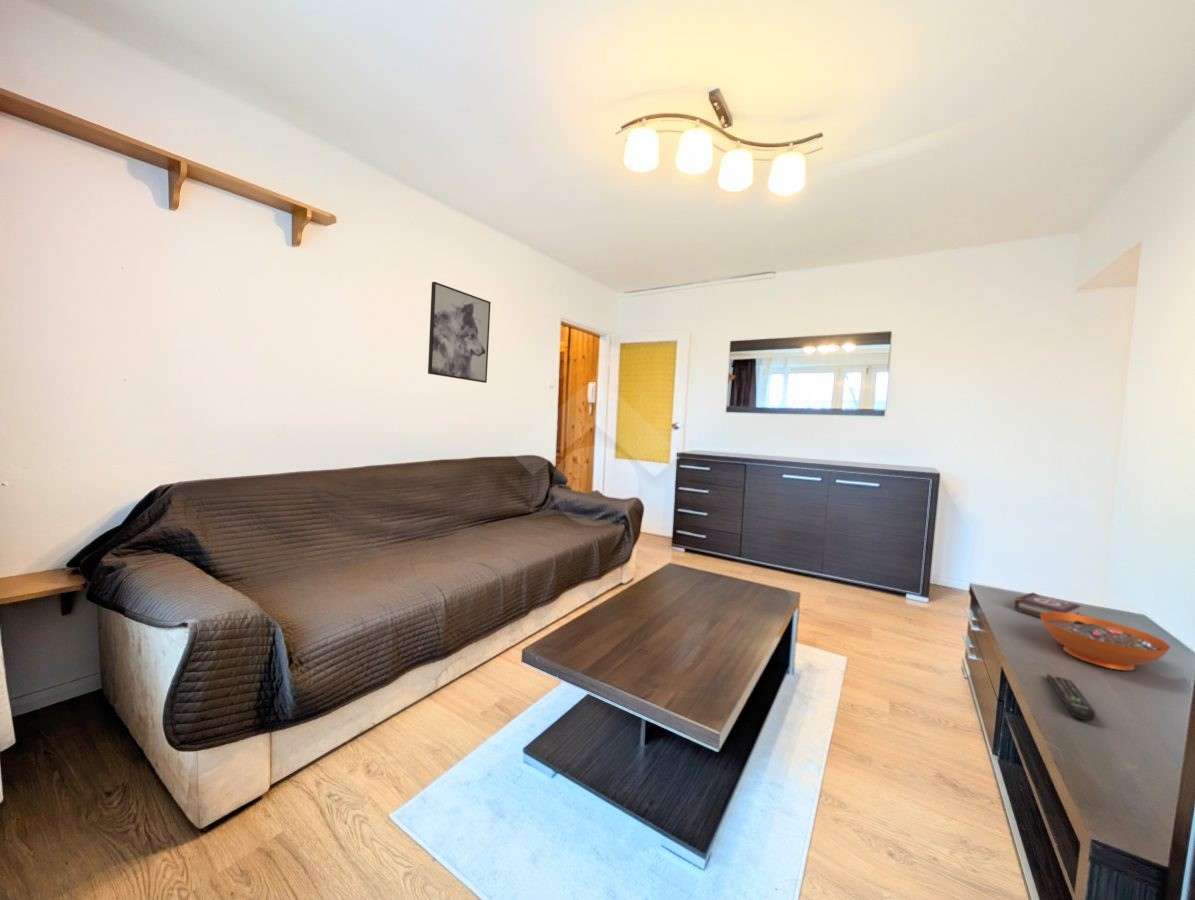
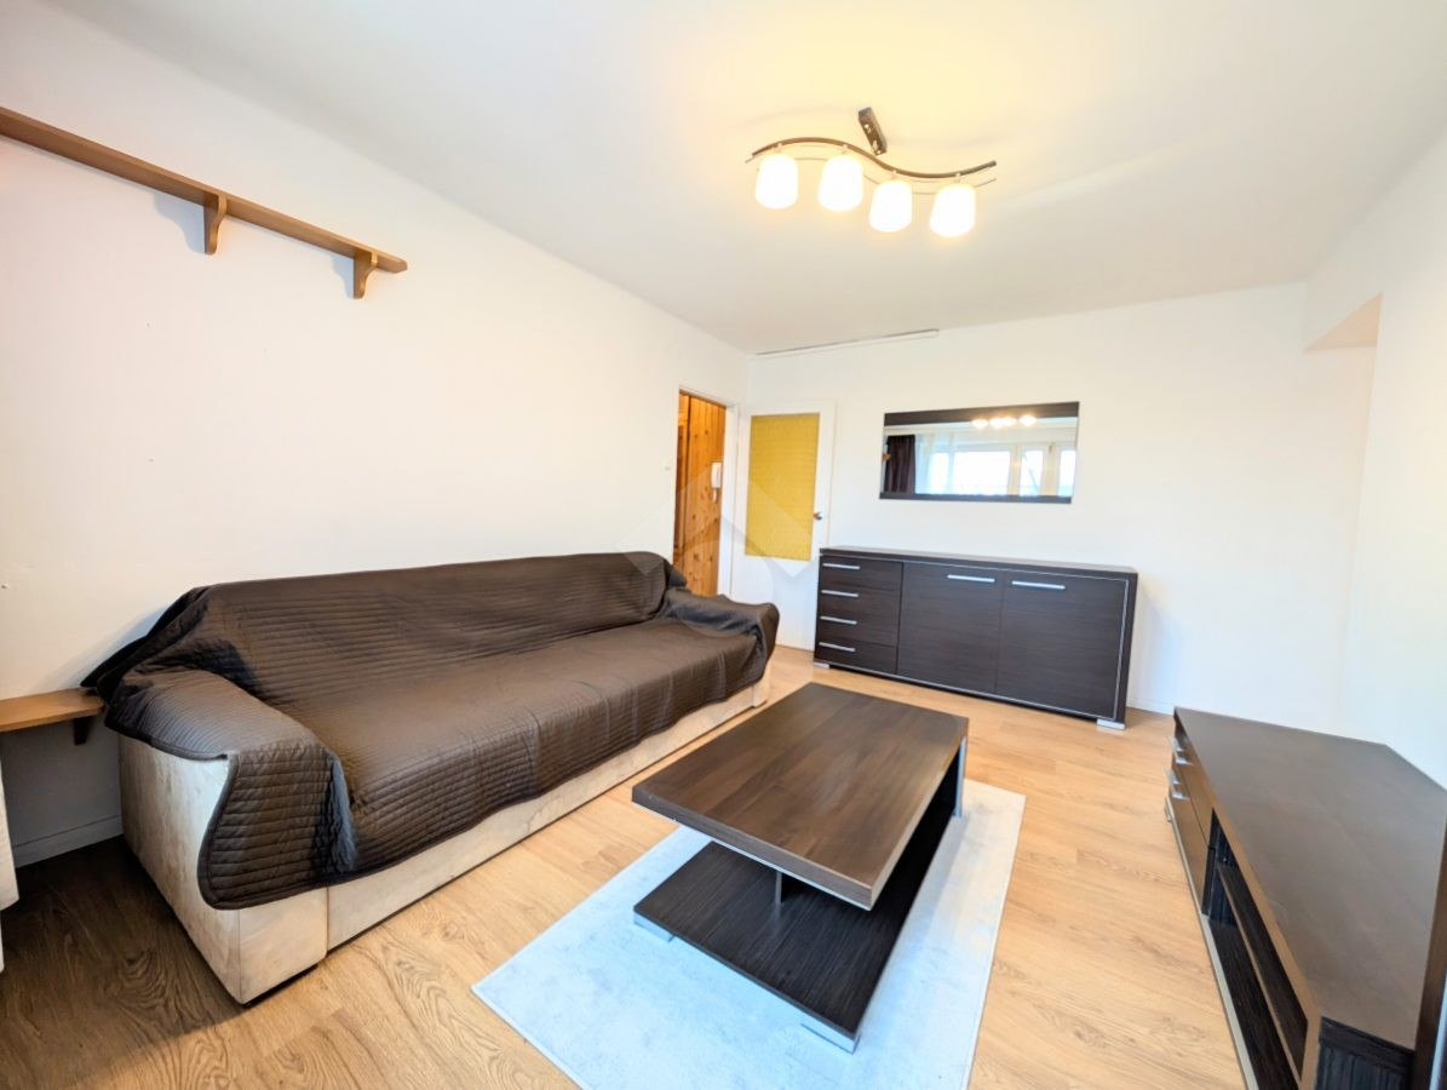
- wall art [427,281,492,384]
- decorative bowl [1040,612,1171,671]
- remote control [1045,673,1097,722]
- book [1013,591,1082,618]
